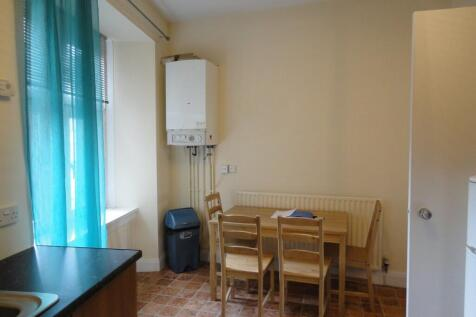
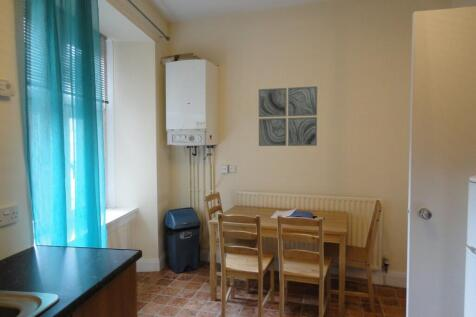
+ wall art [258,85,318,147]
